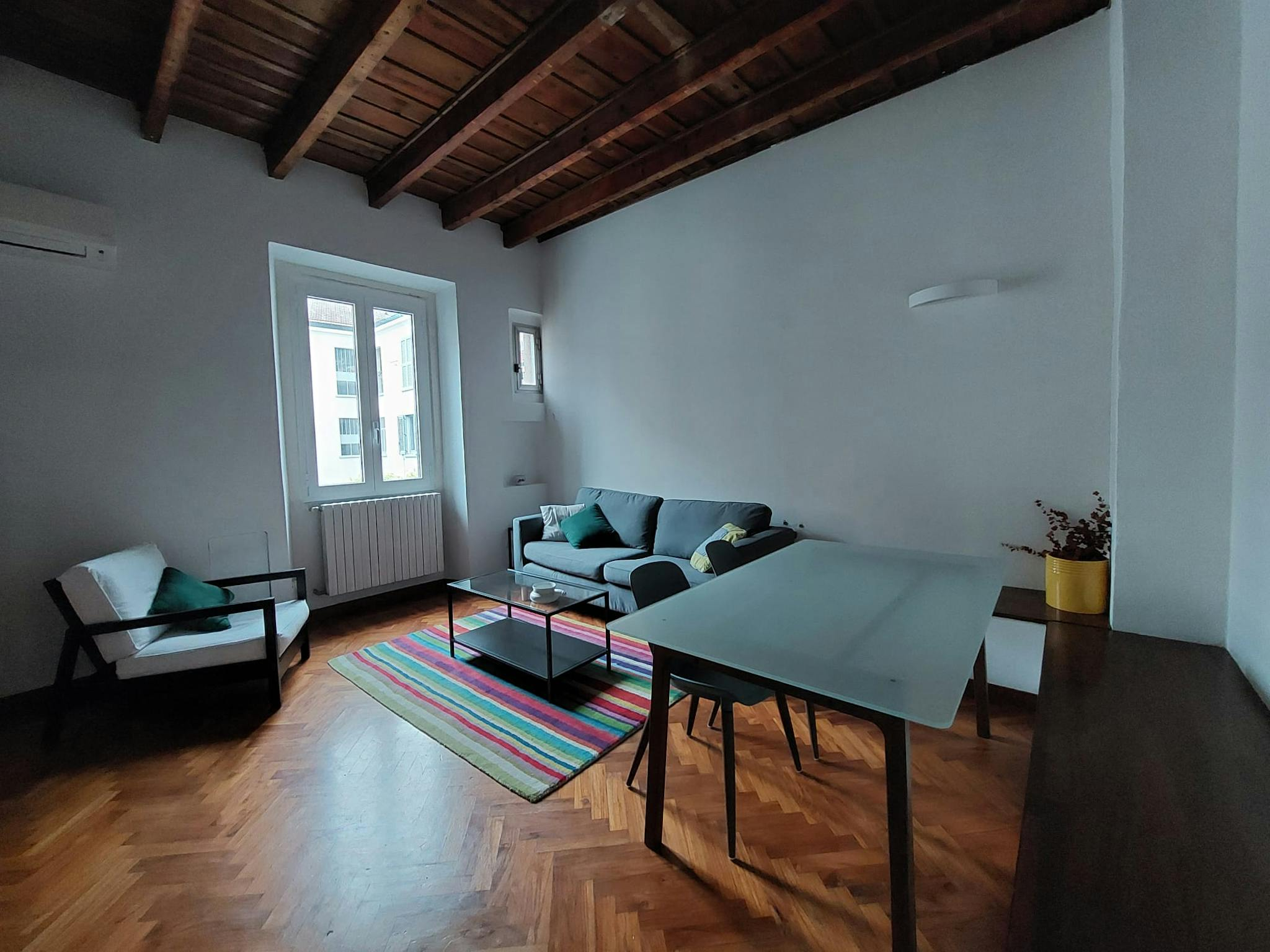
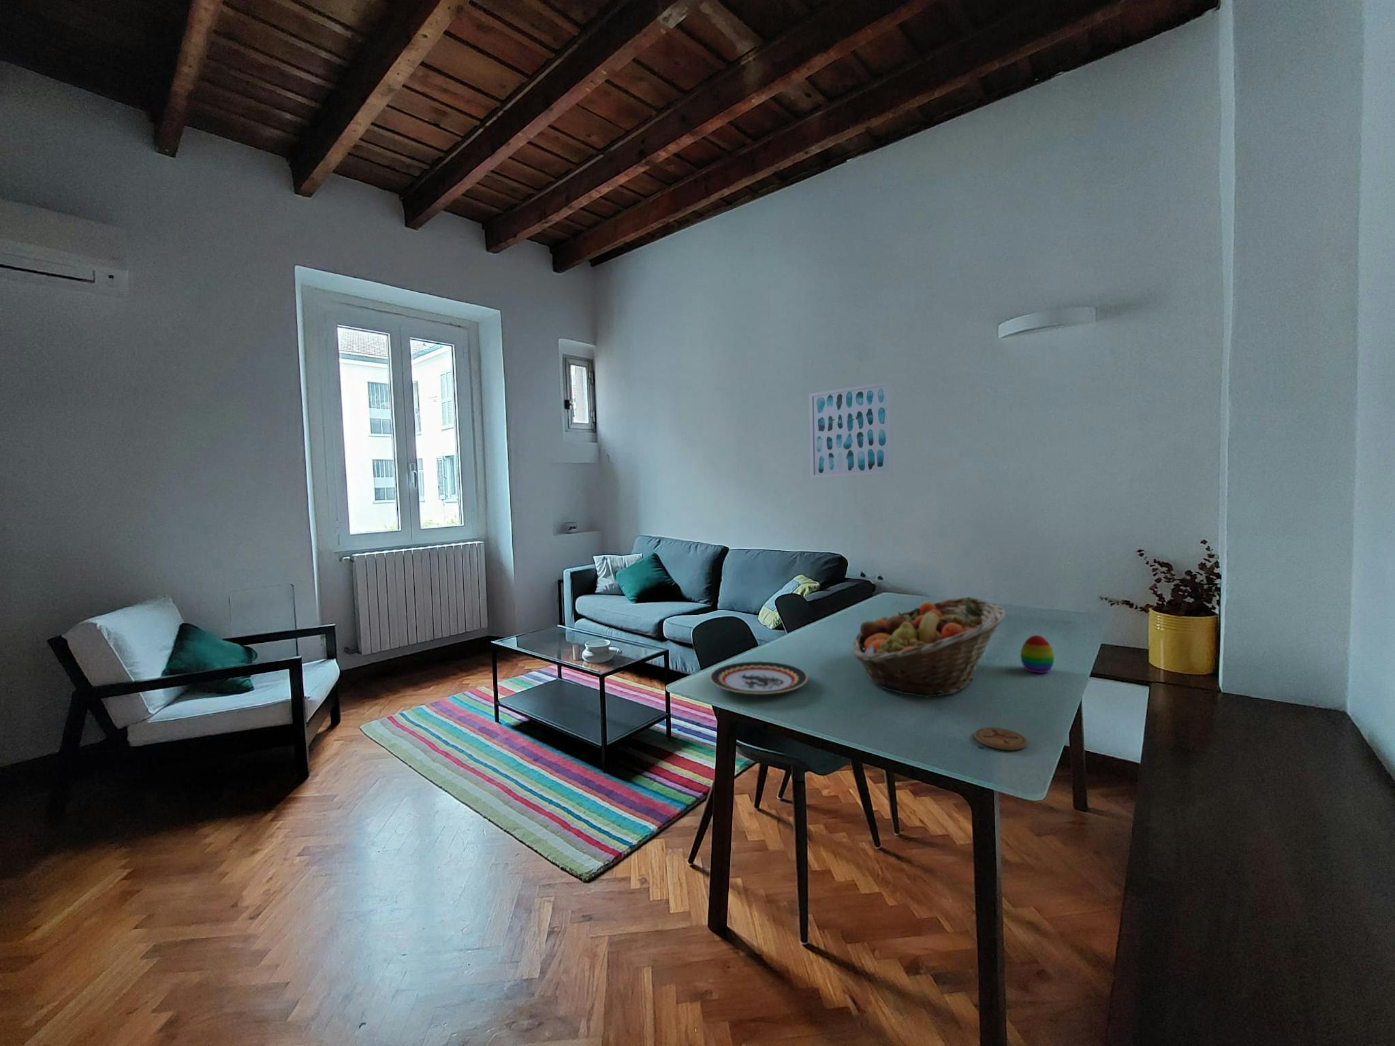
+ wall art [808,380,894,479]
+ fruit basket [851,596,1007,699]
+ decorative egg [1019,635,1054,674]
+ coaster [973,726,1028,750]
+ plate [708,660,808,696]
